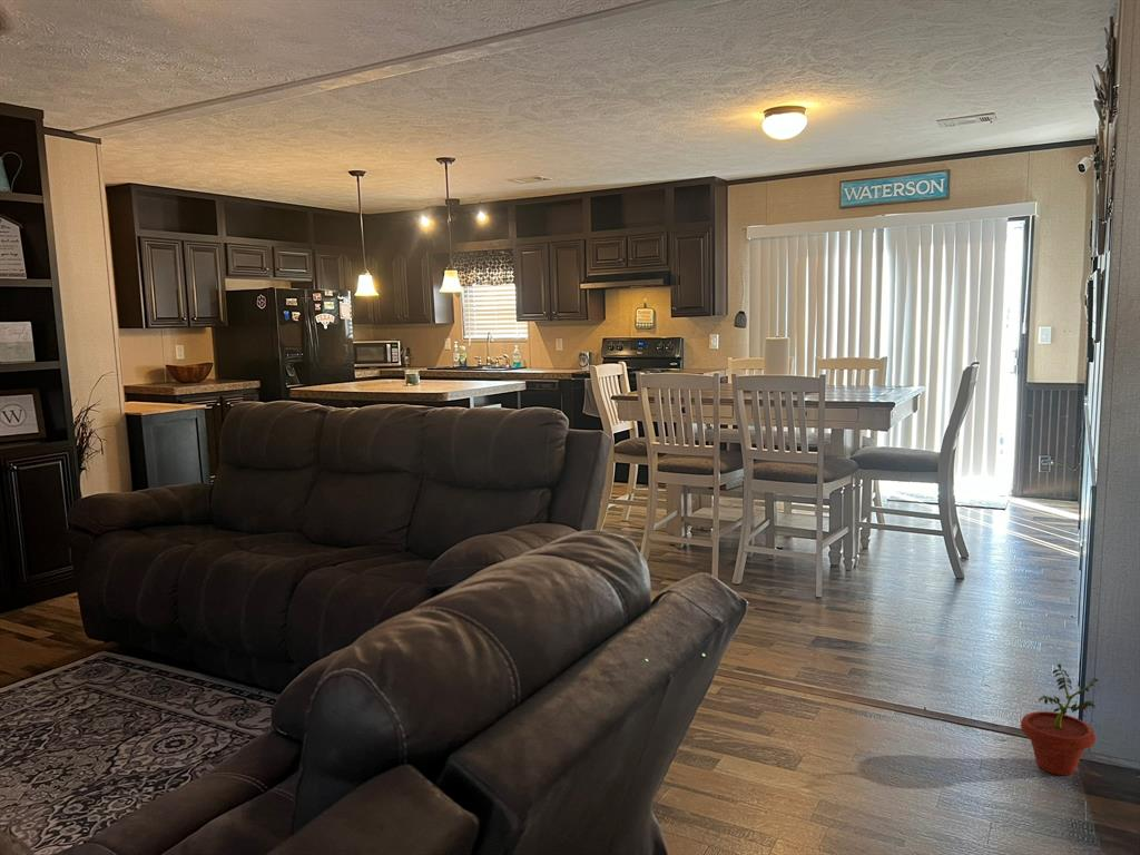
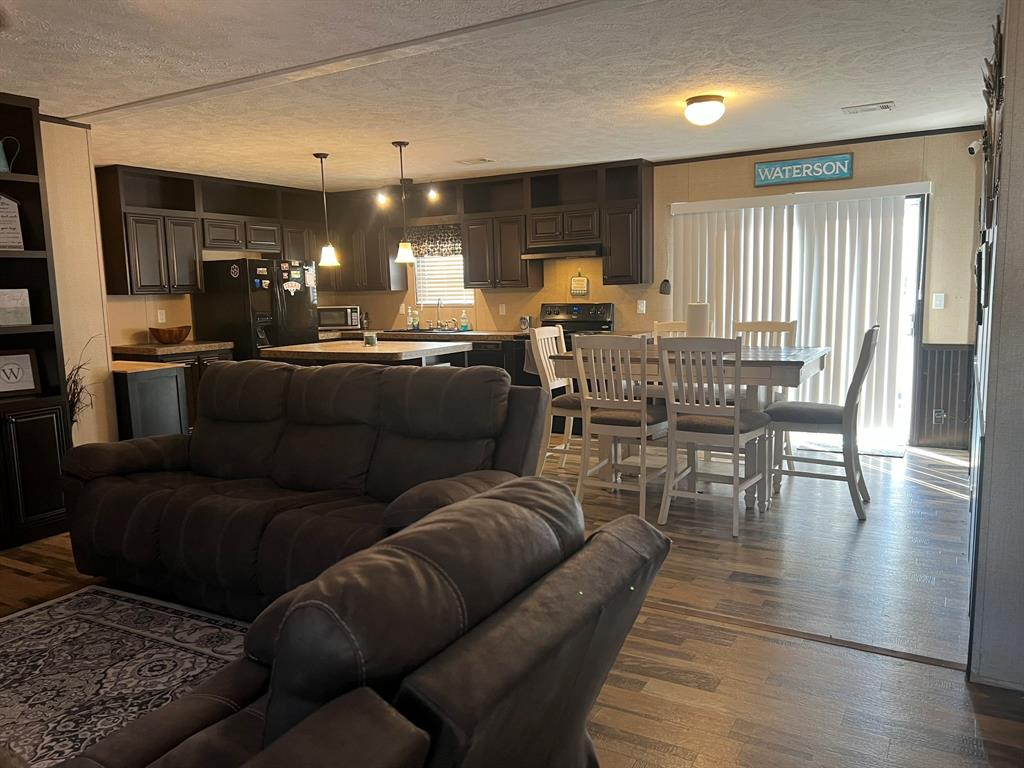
- potted plant [1020,662,1104,776]
